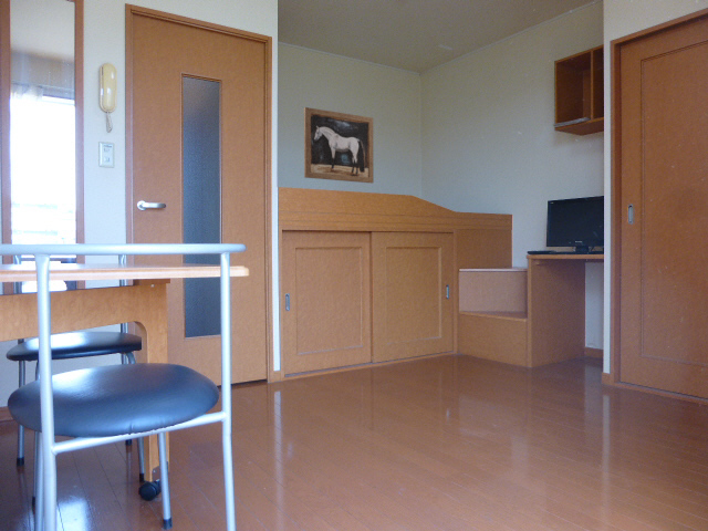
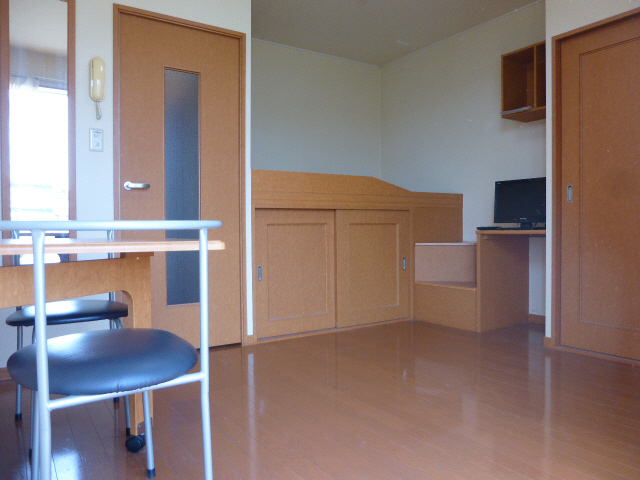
- wall art [303,106,375,184]
